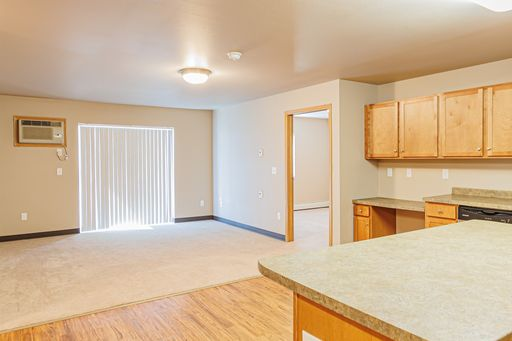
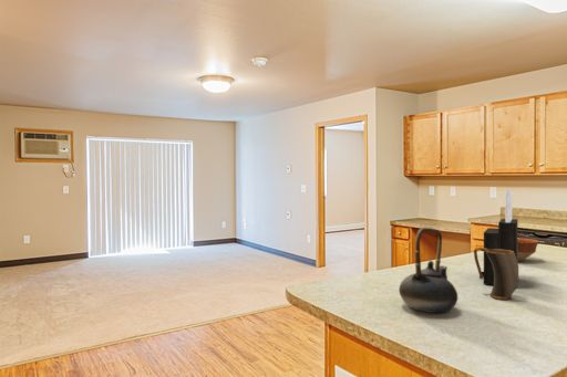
+ mug [473,247,519,301]
+ bowl [517,237,539,262]
+ teapot [398,227,458,315]
+ knife block [478,189,518,286]
